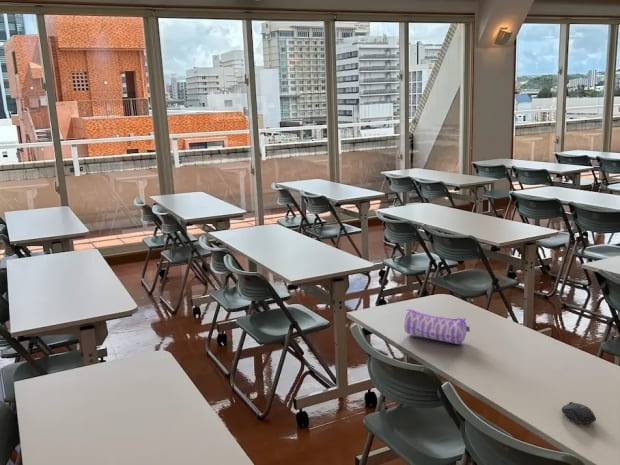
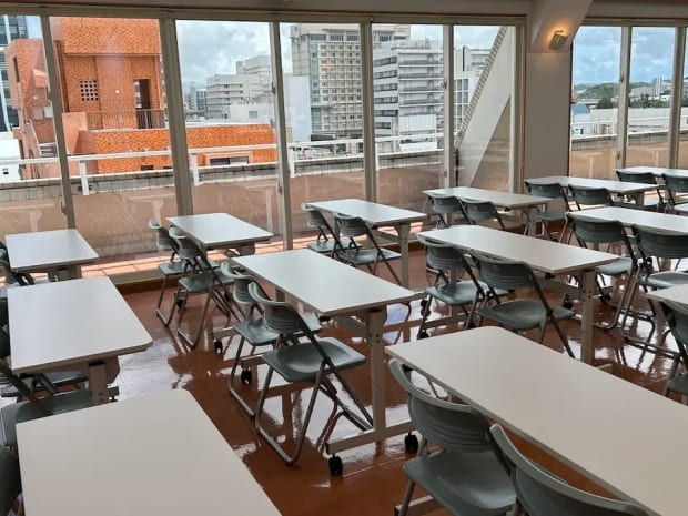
- pencil case [404,307,471,345]
- computer mouse [560,401,597,425]
